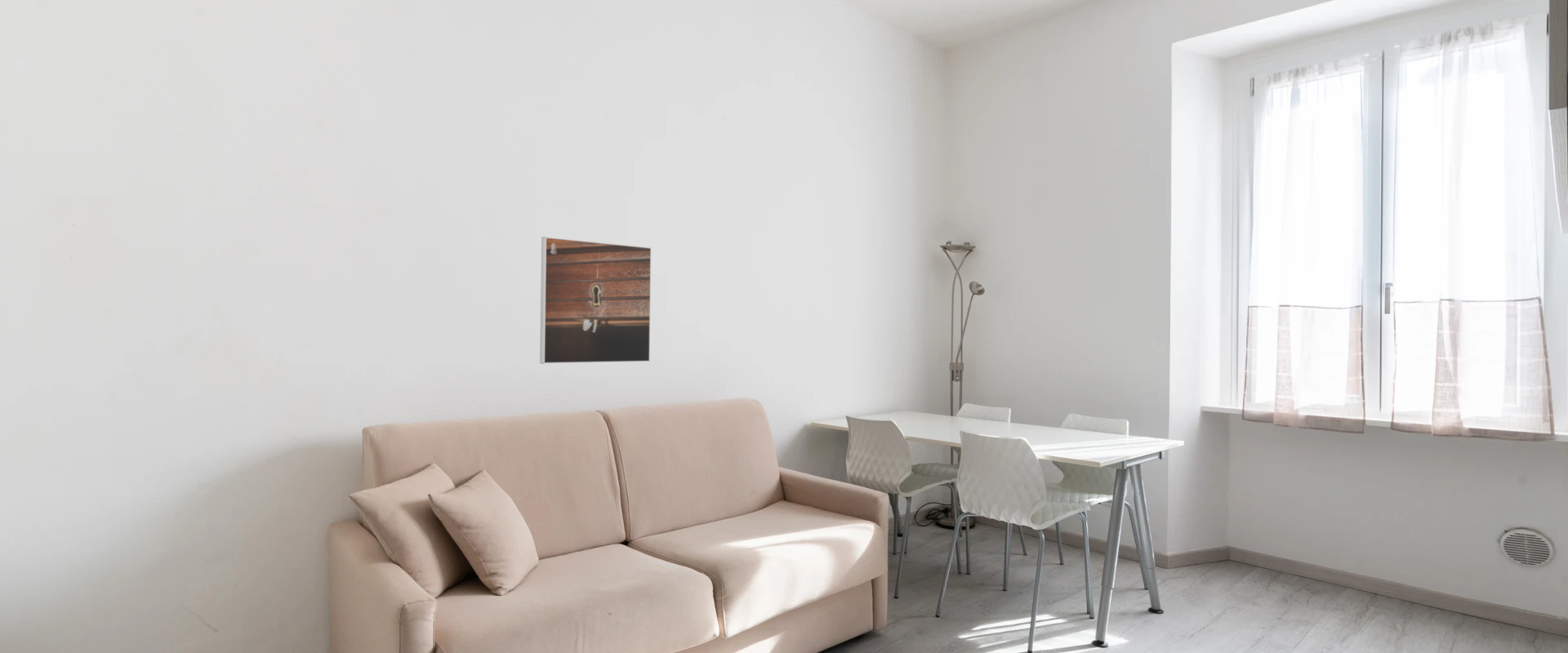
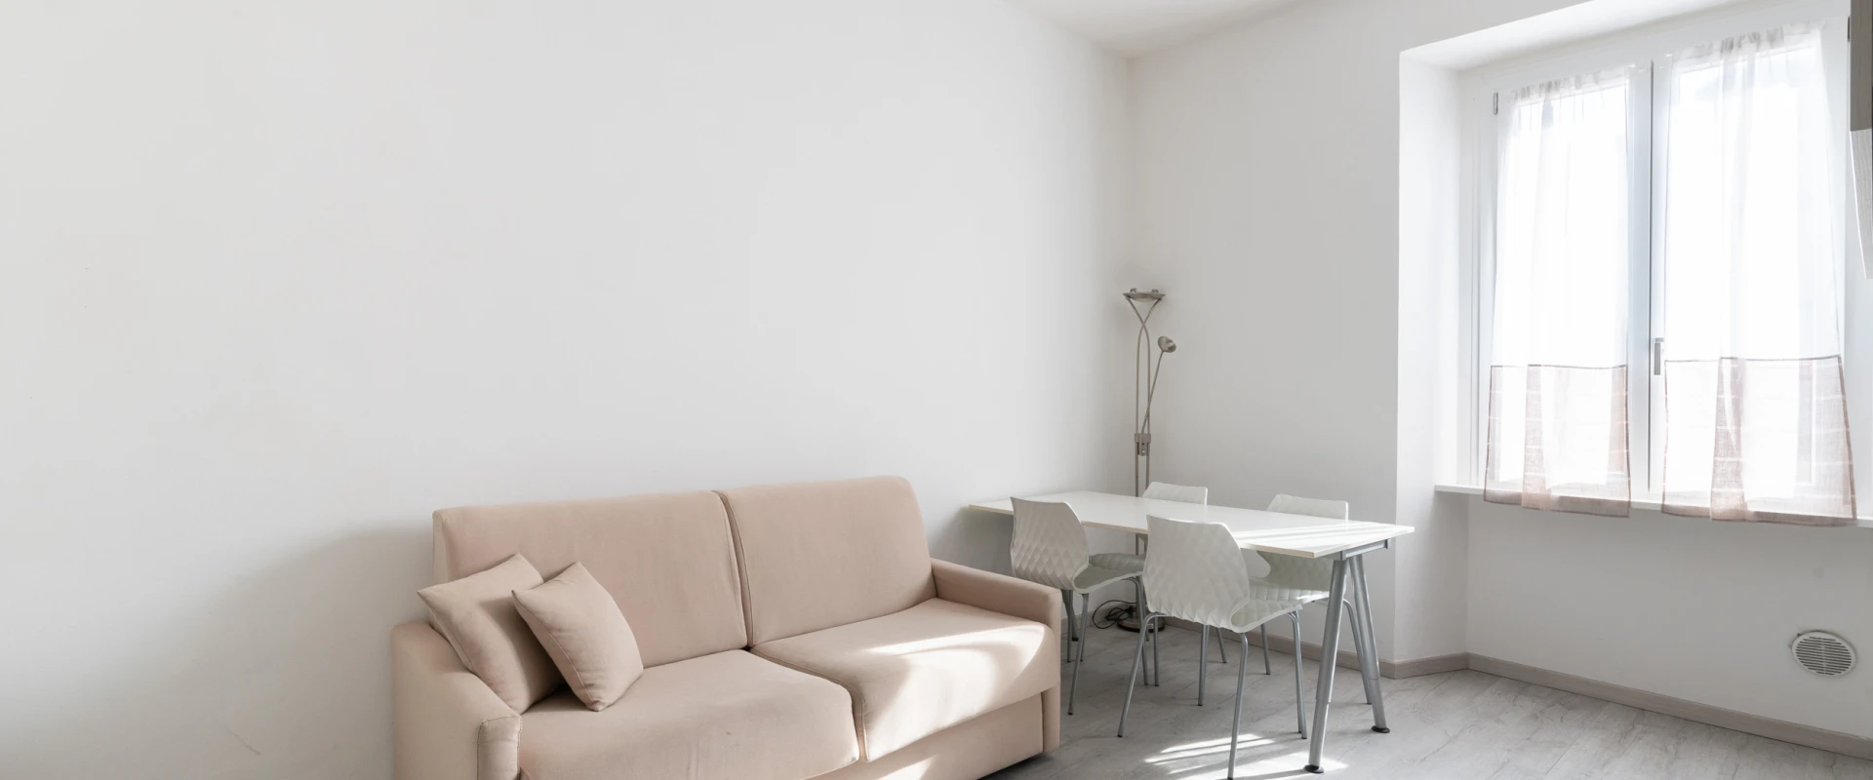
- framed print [539,236,653,365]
